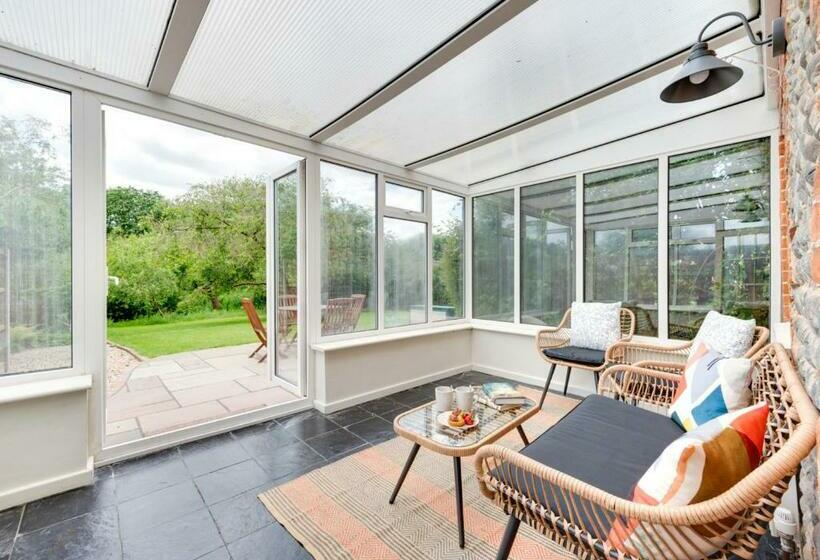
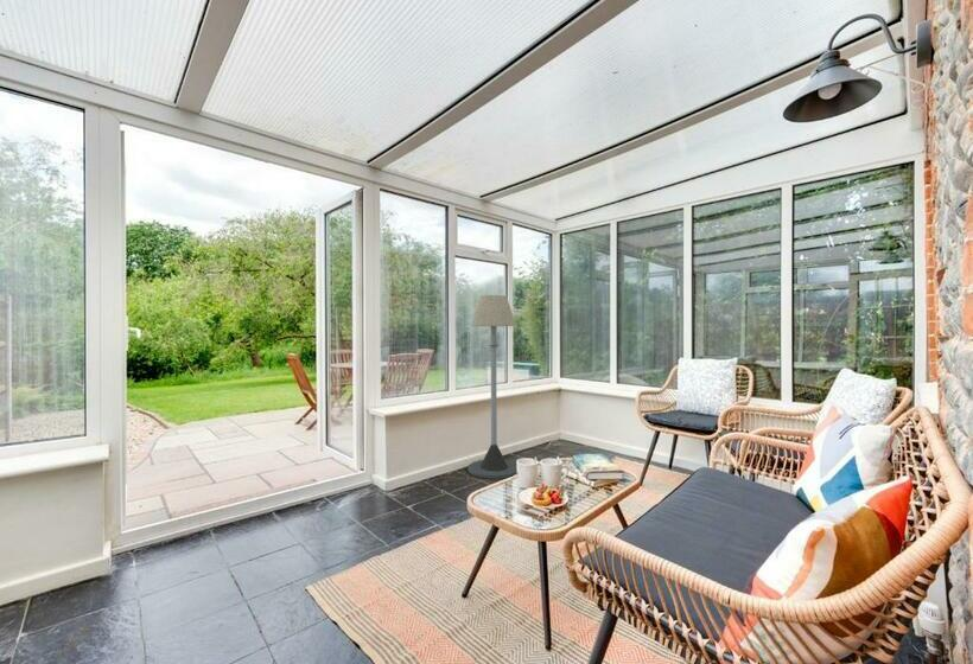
+ floor lamp [466,294,517,480]
